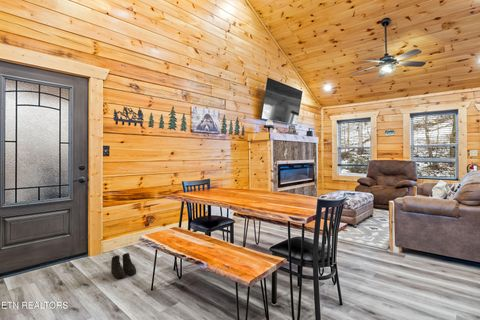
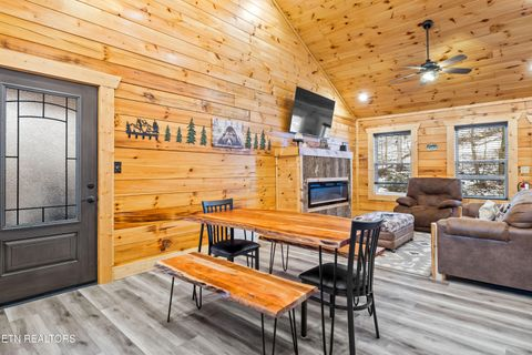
- boots [110,252,137,280]
